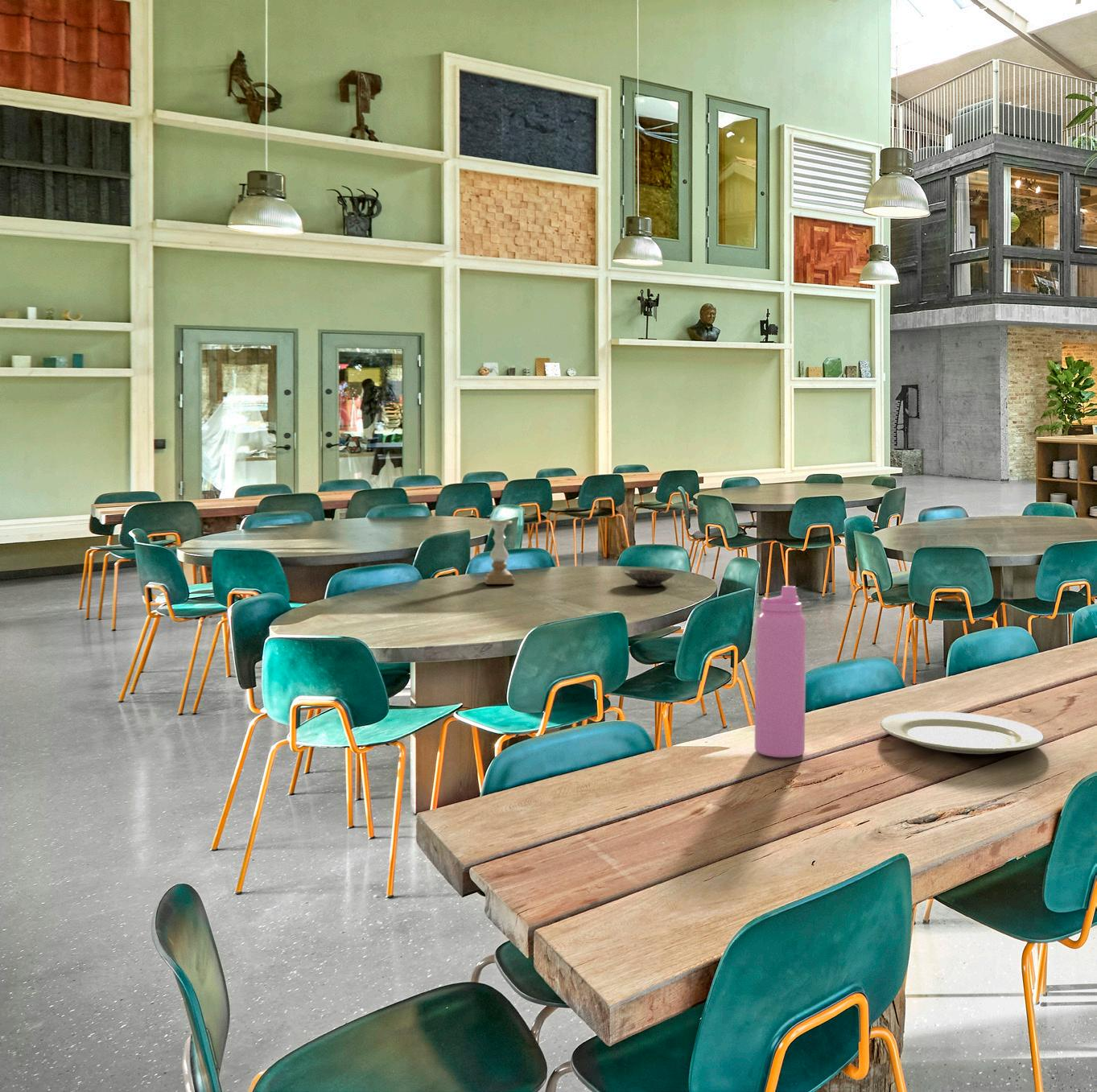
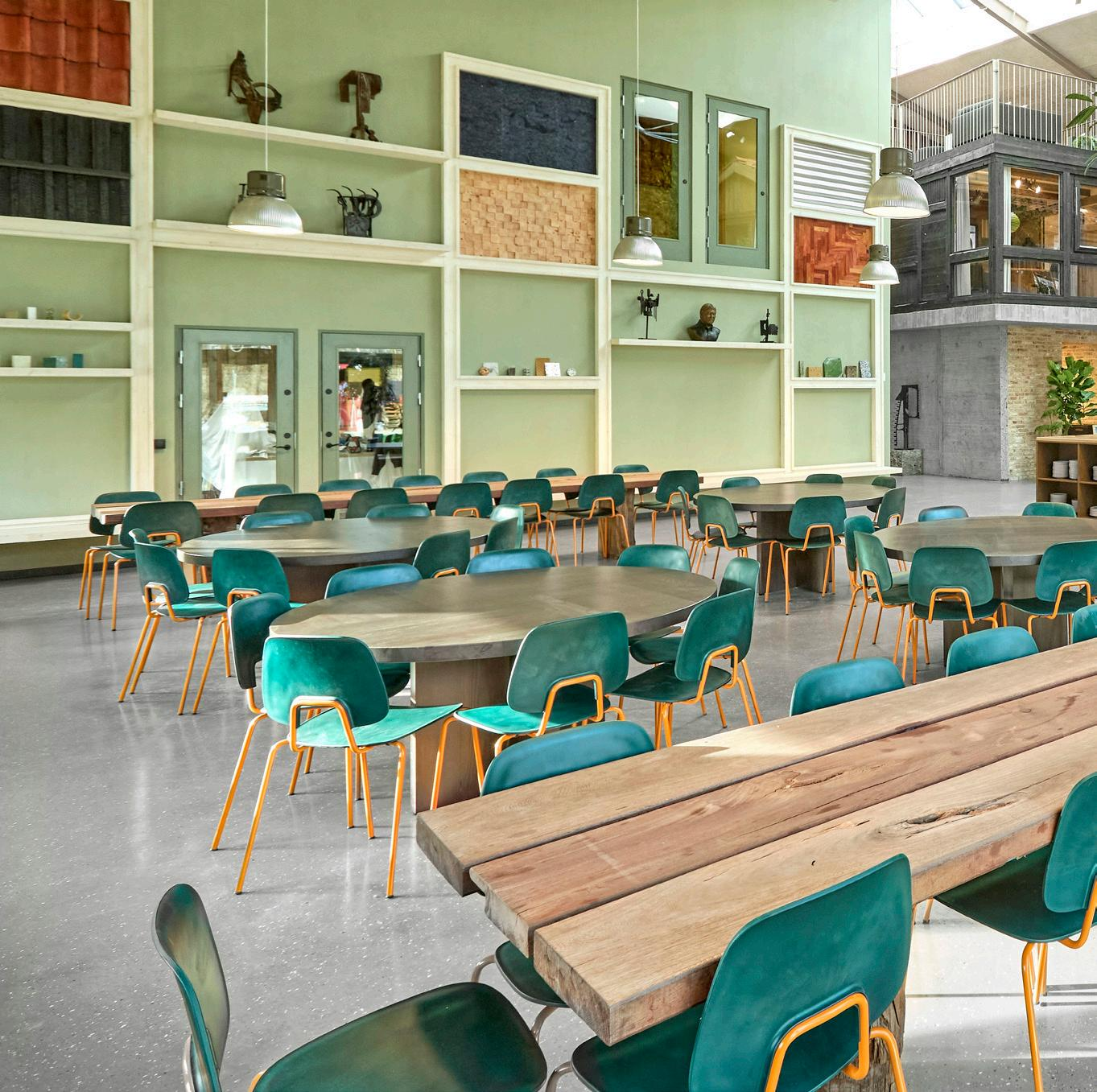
- water bottle [754,585,807,758]
- candle holder [484,520,516,585]
- chinaware [880,711,1045,755]
- bowl [622,569,676,587]
